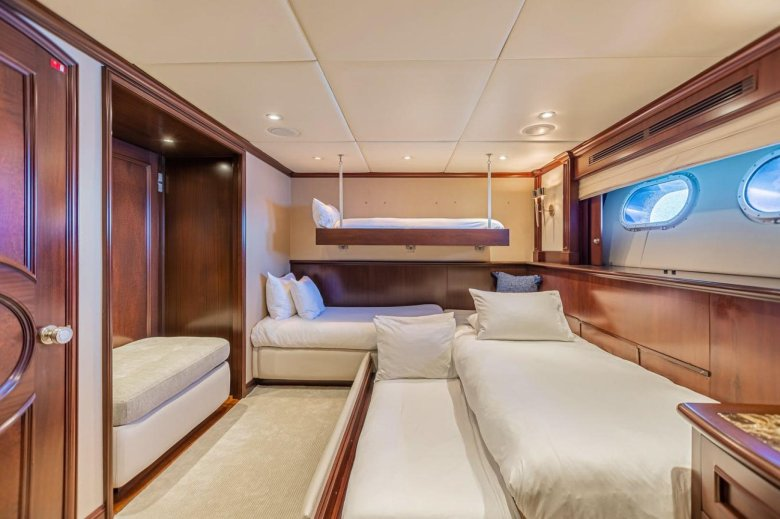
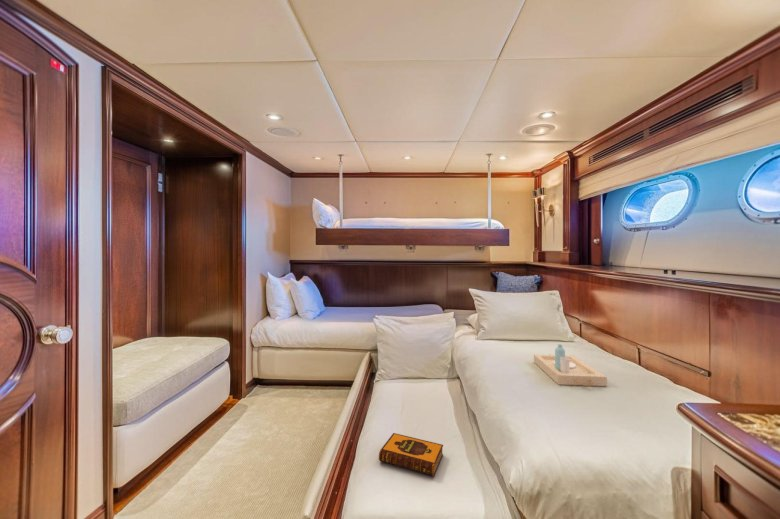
+ serving tray [533,344,608,387]
+ hardback book [378,432,444,477]
